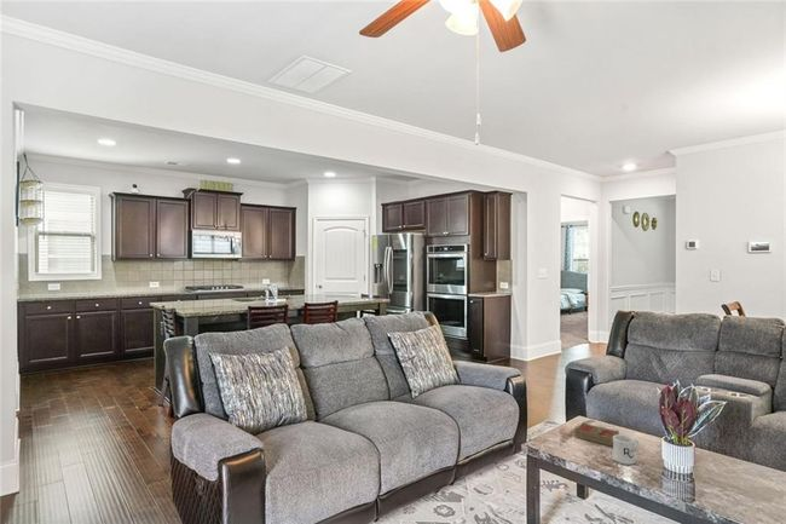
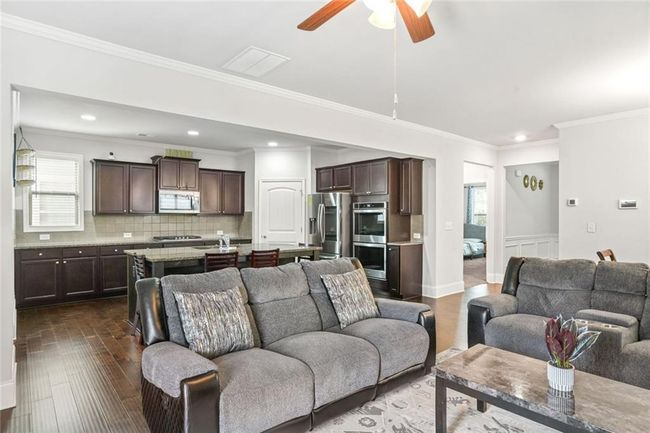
- book [573,421,620,448]
- mug [612,433,641,466]
